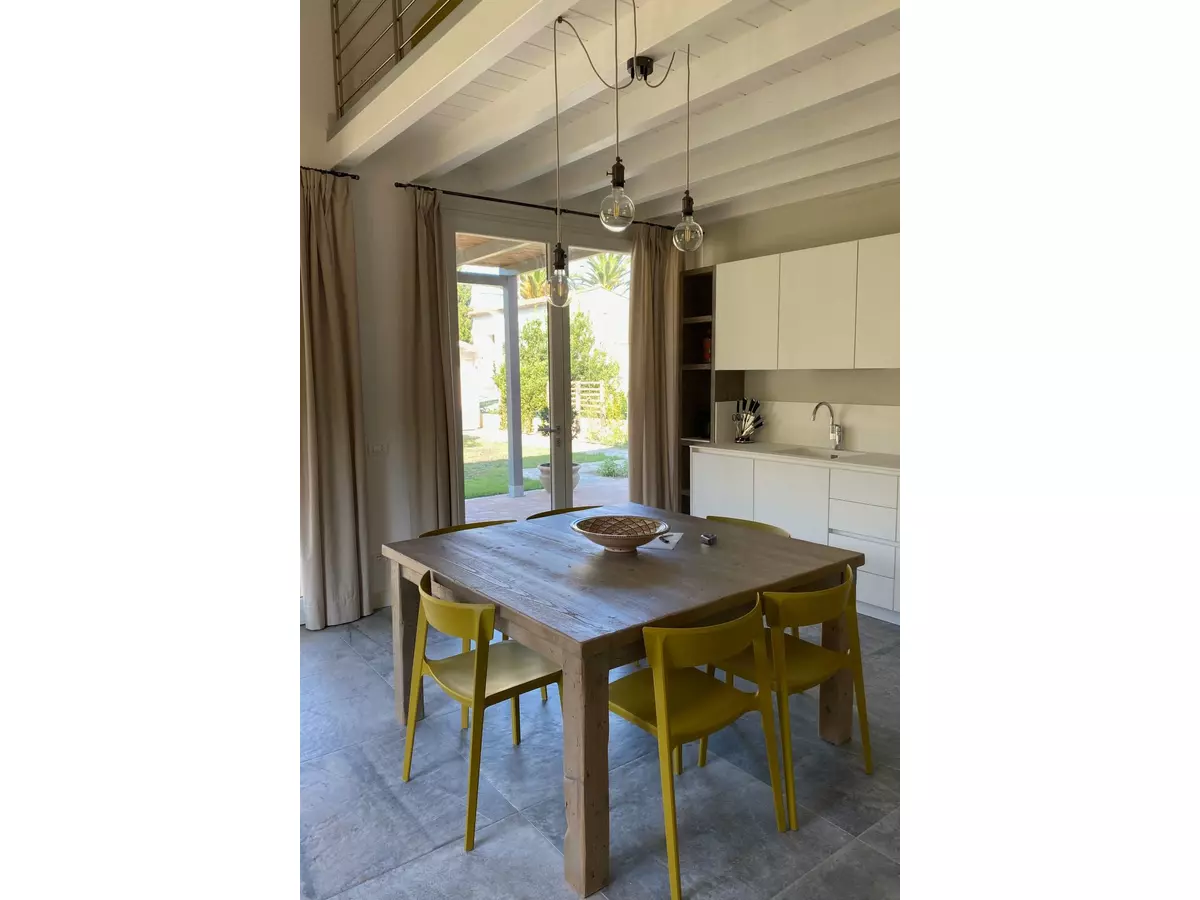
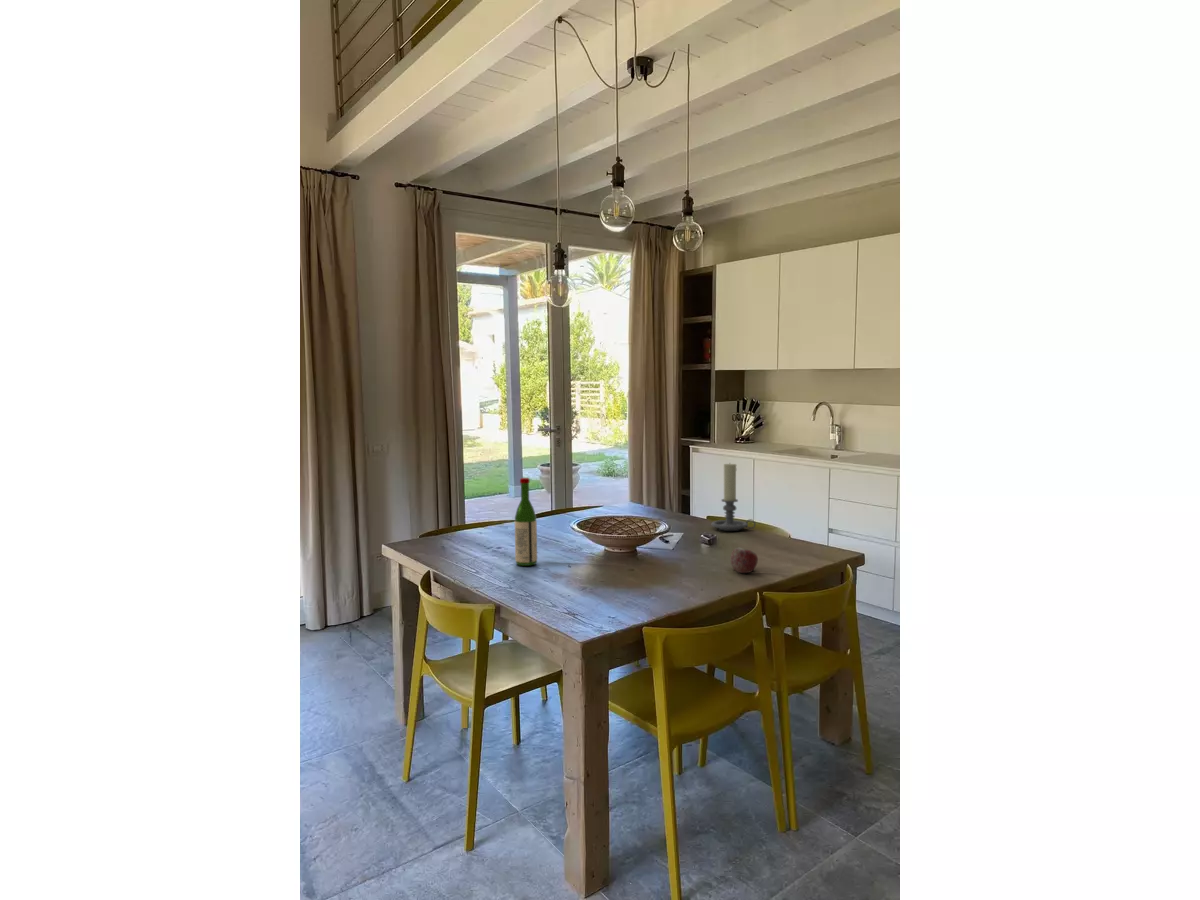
+ wine bottle [514,477,538,567]
+ candle holder [711,463,757,532]
+ apple [730,547,759,574]
